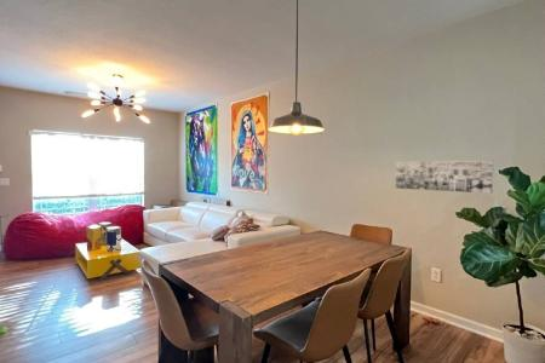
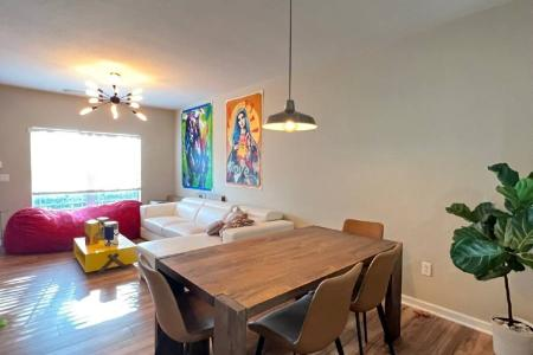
- wall art [395,160,494,195]
